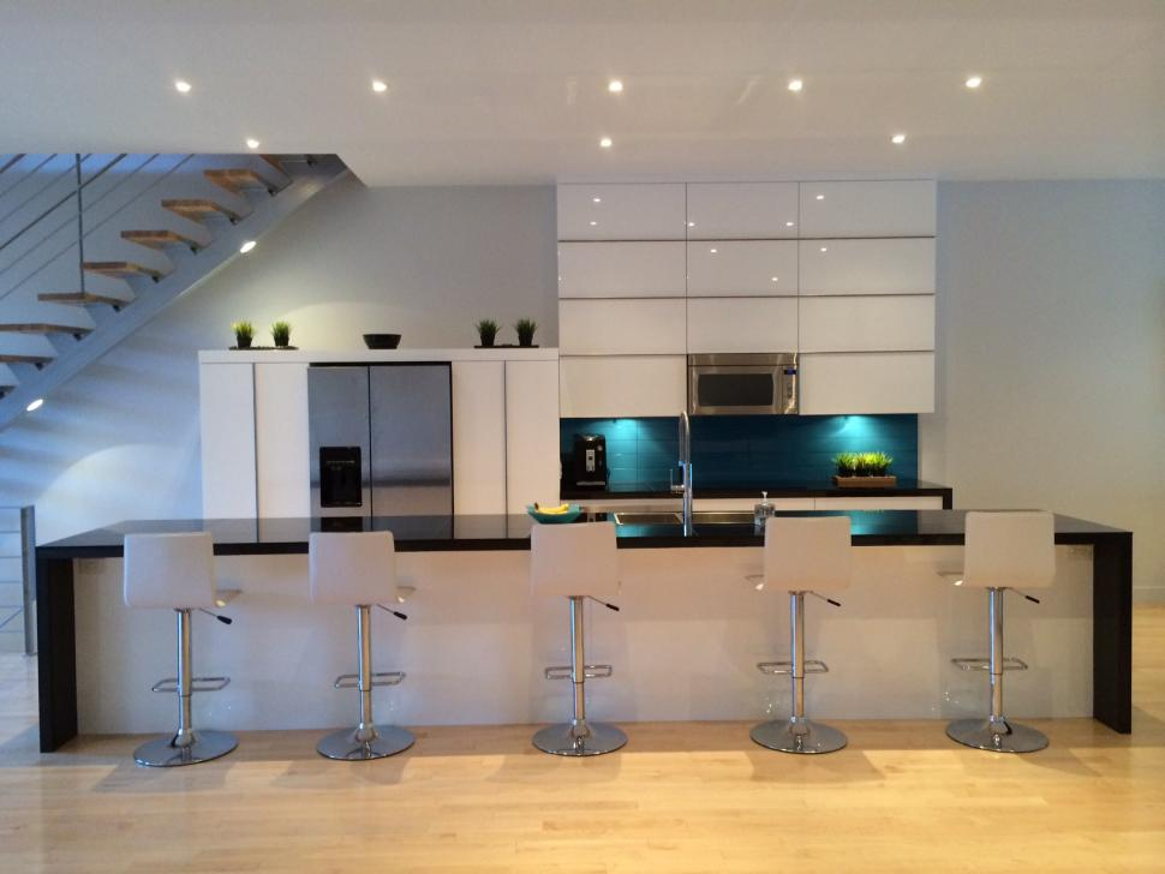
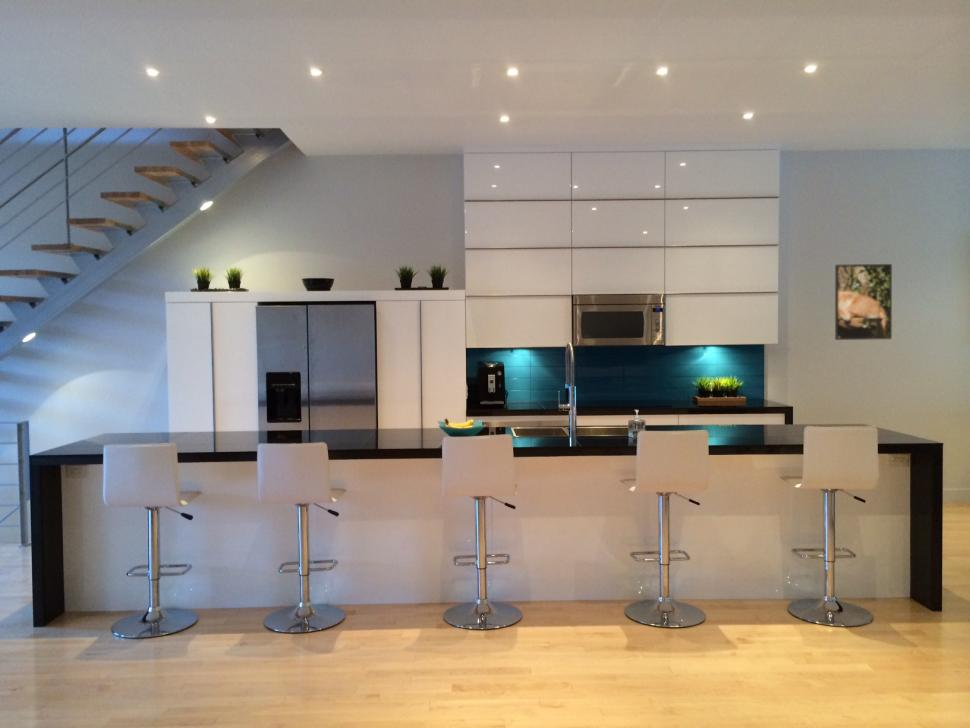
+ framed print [834,263,893,341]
